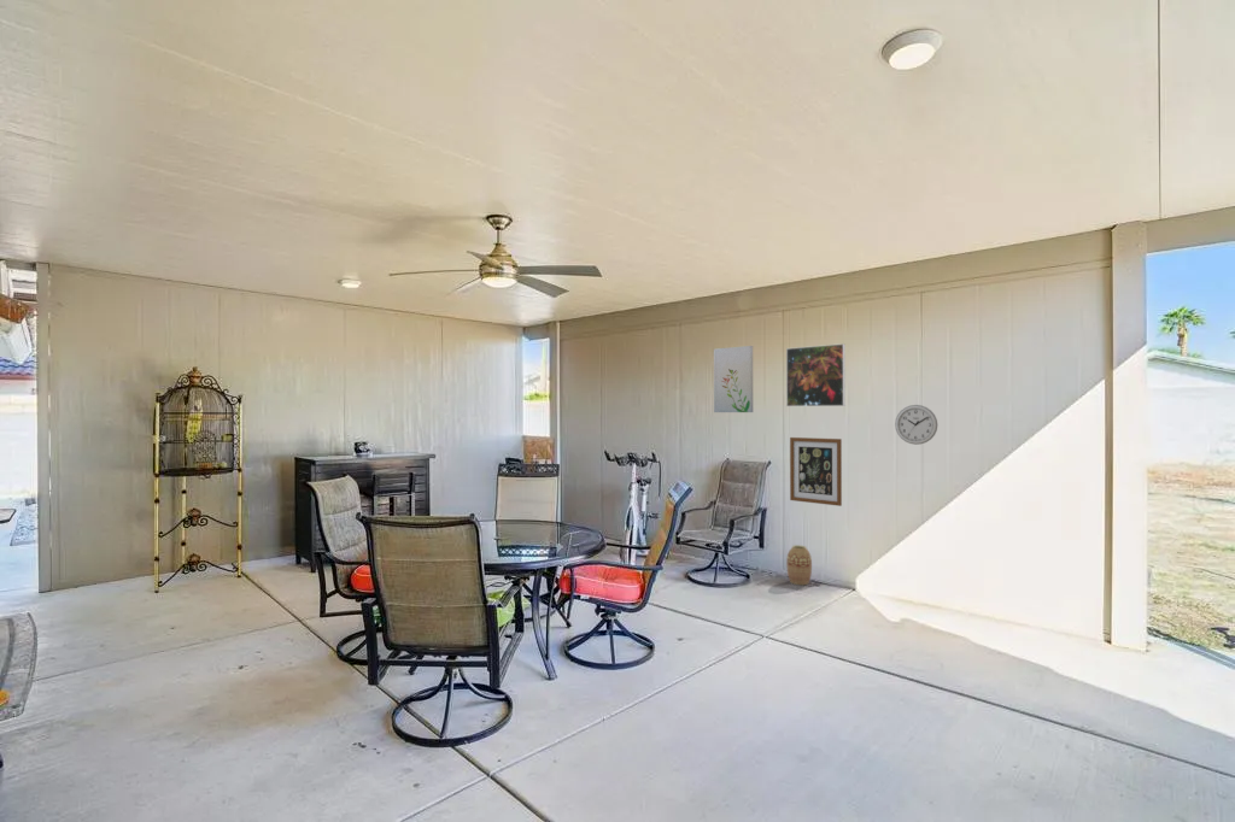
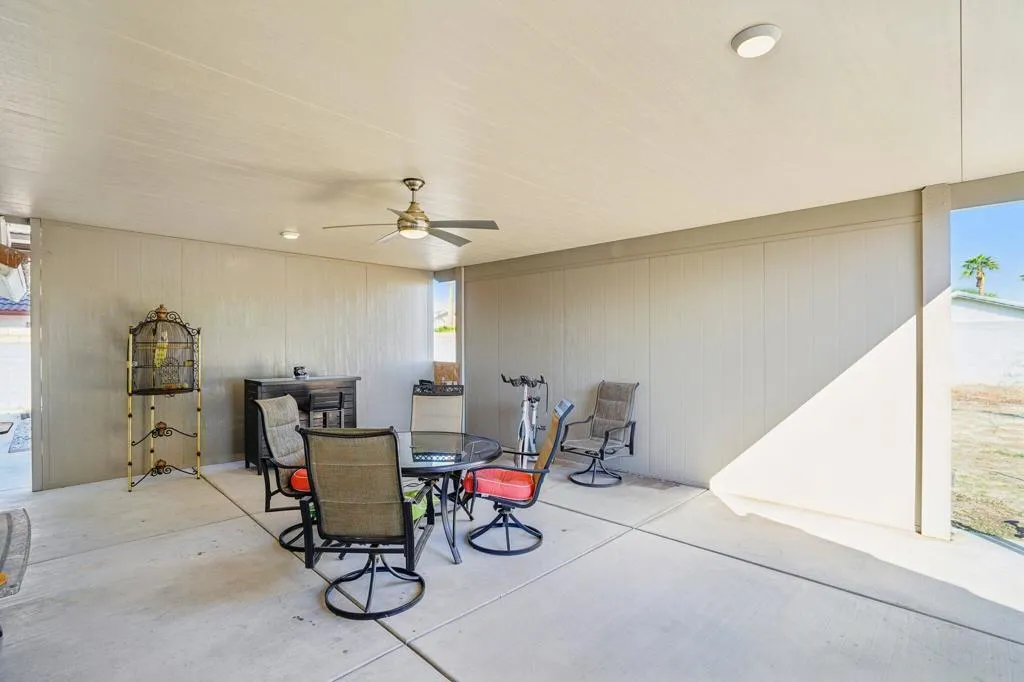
- wall art [789,436,843,507]
- wall clock [894,404,938,446]
- vase [785,544,813,586]
- wall art [713,345,754,413]
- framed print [785,342,847,407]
